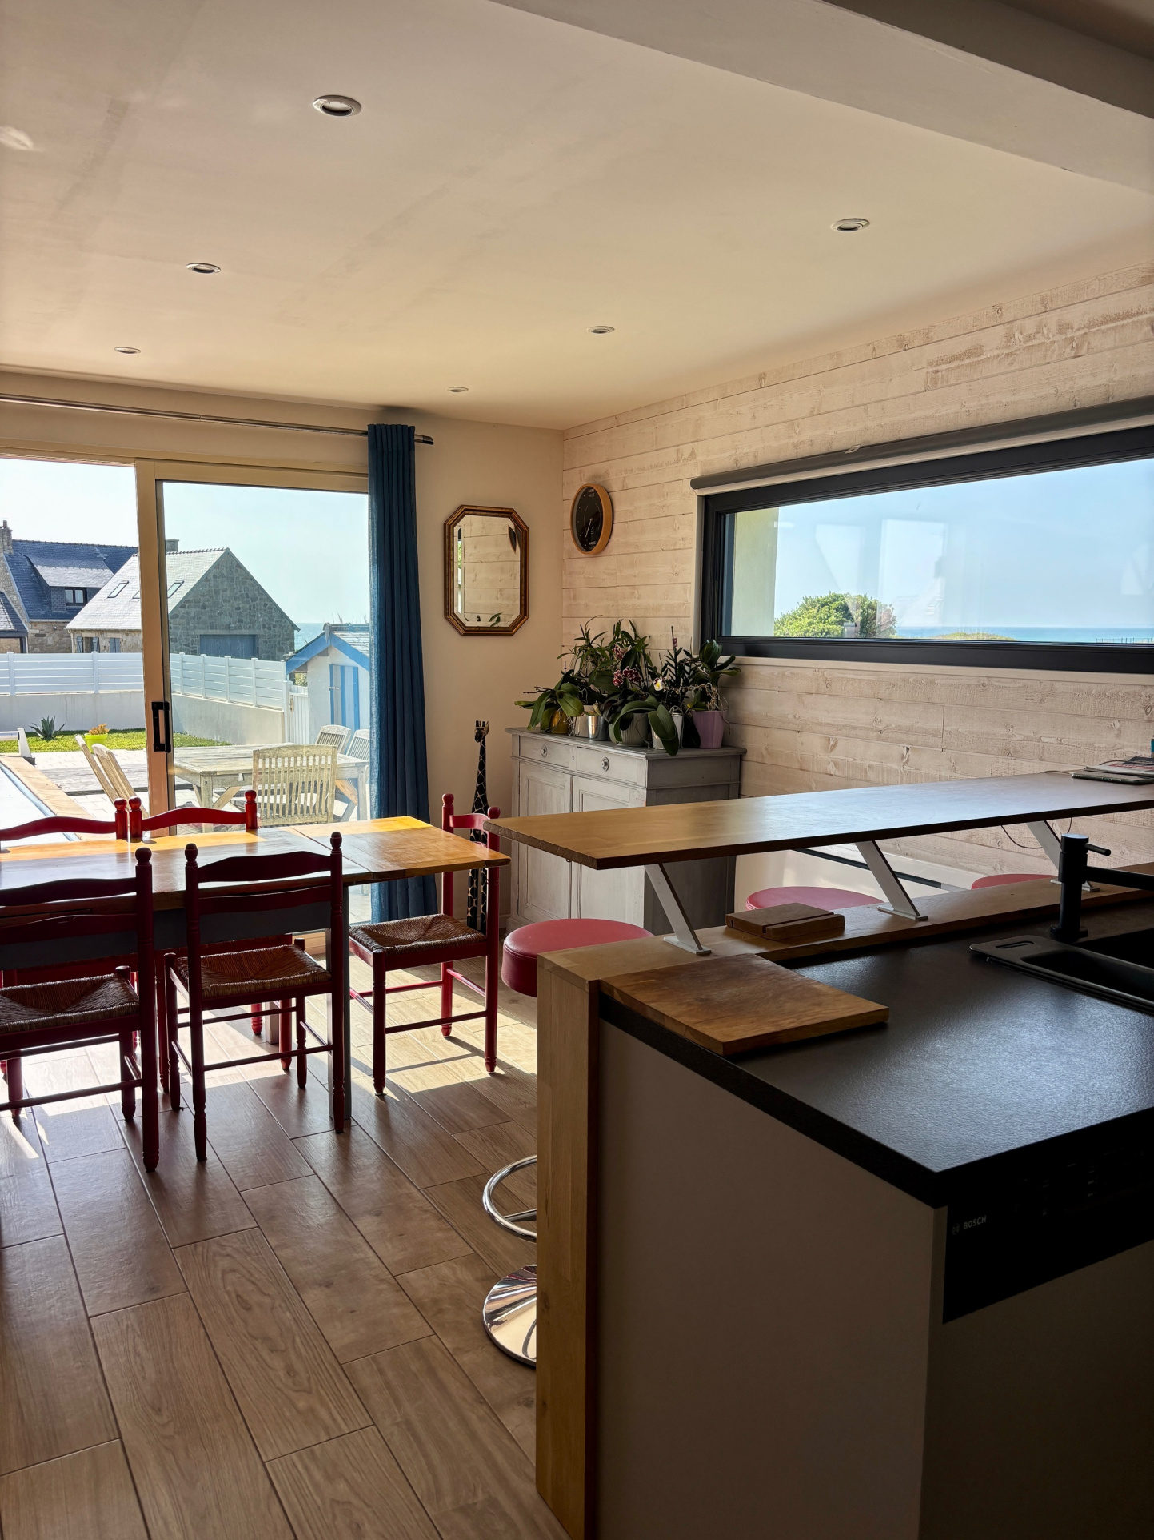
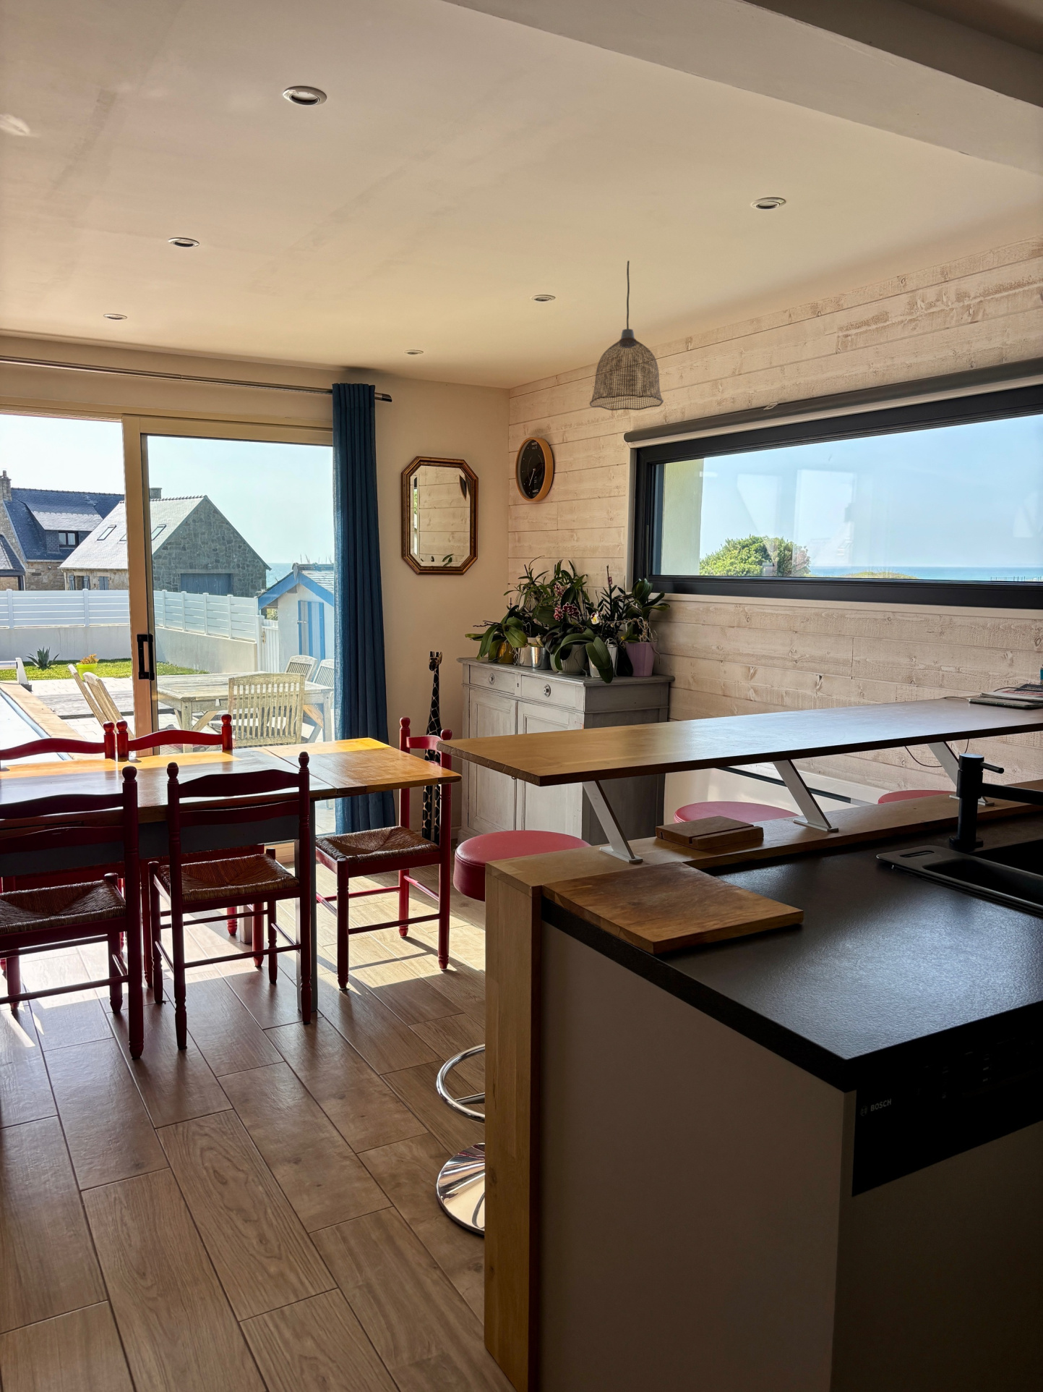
+ pendant lamp [589,260,664,411]
